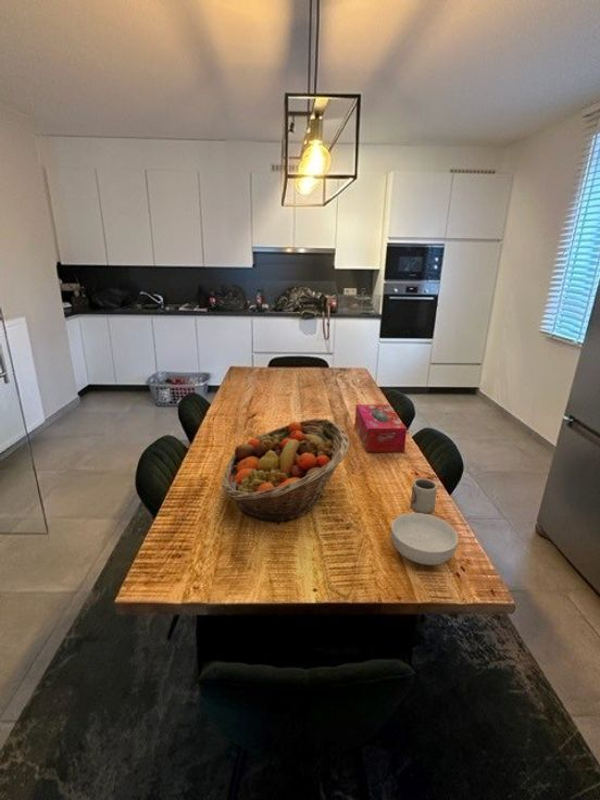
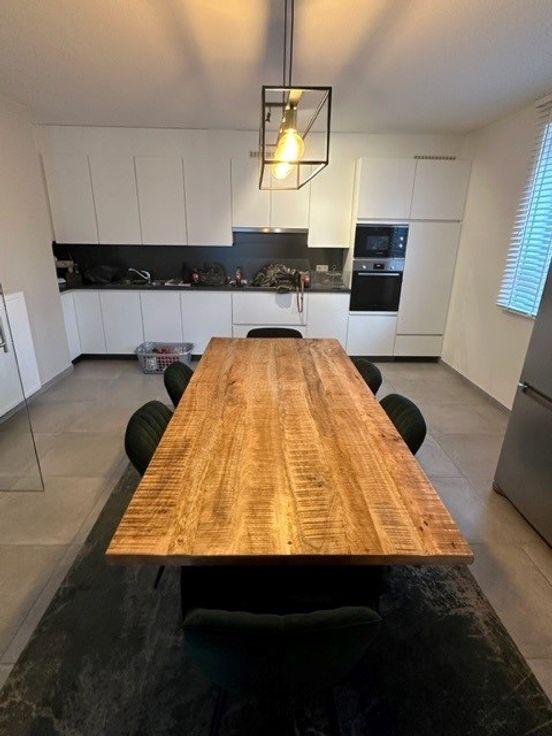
- fruit basket [222,417,351,525]
- cereal bowl [390,512,460,566]
- tissue box [354,403,408,453]
- cup [409,477,438,514]
